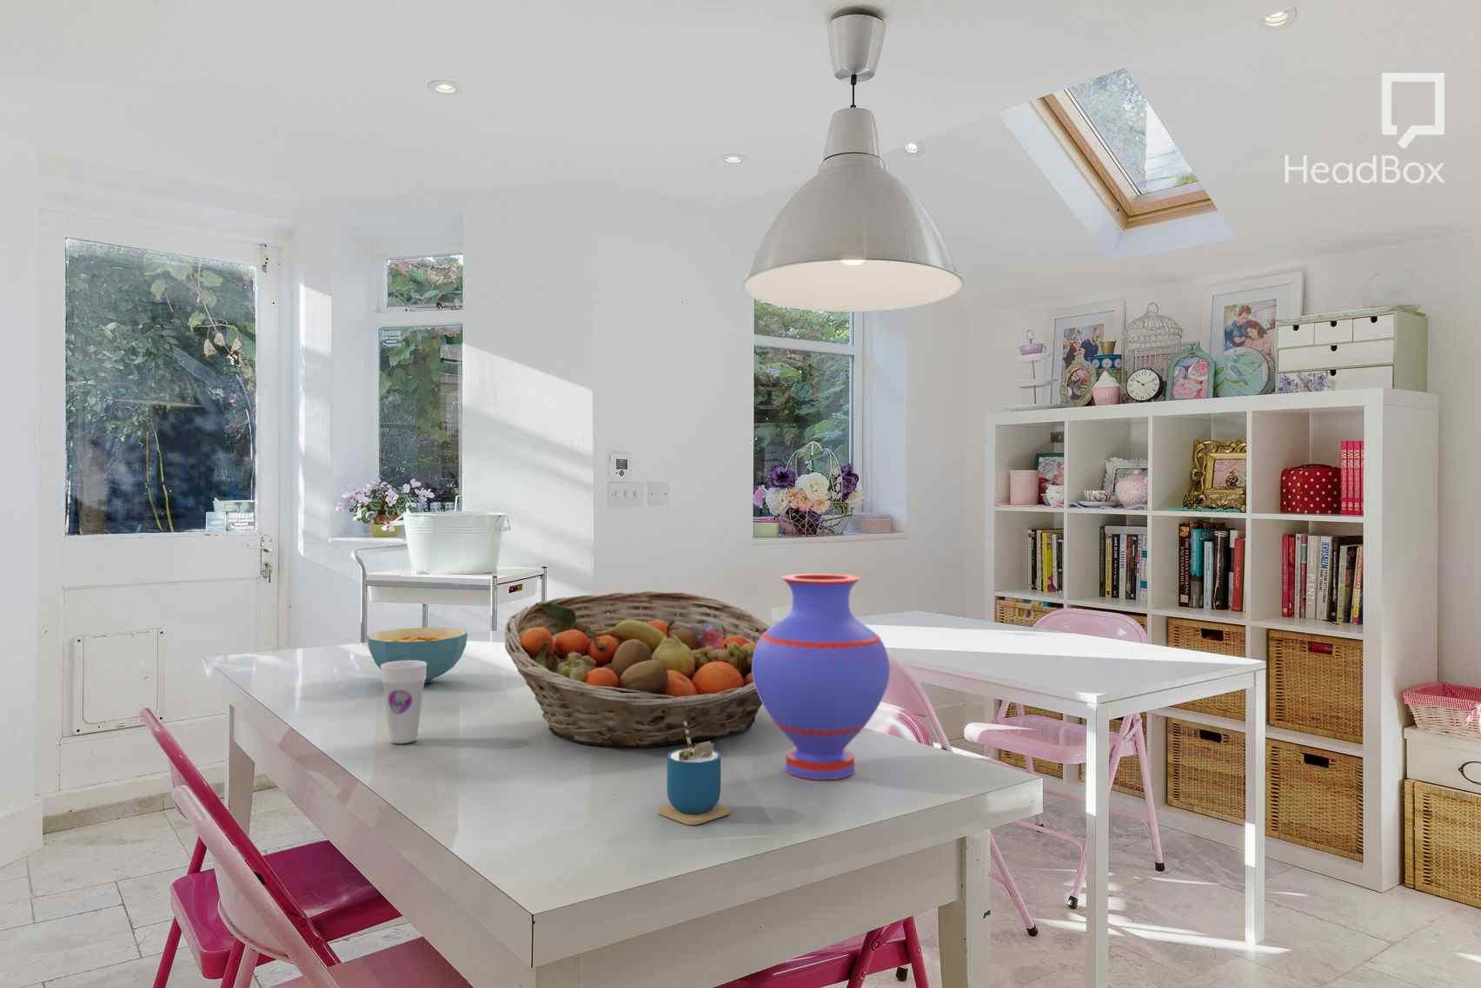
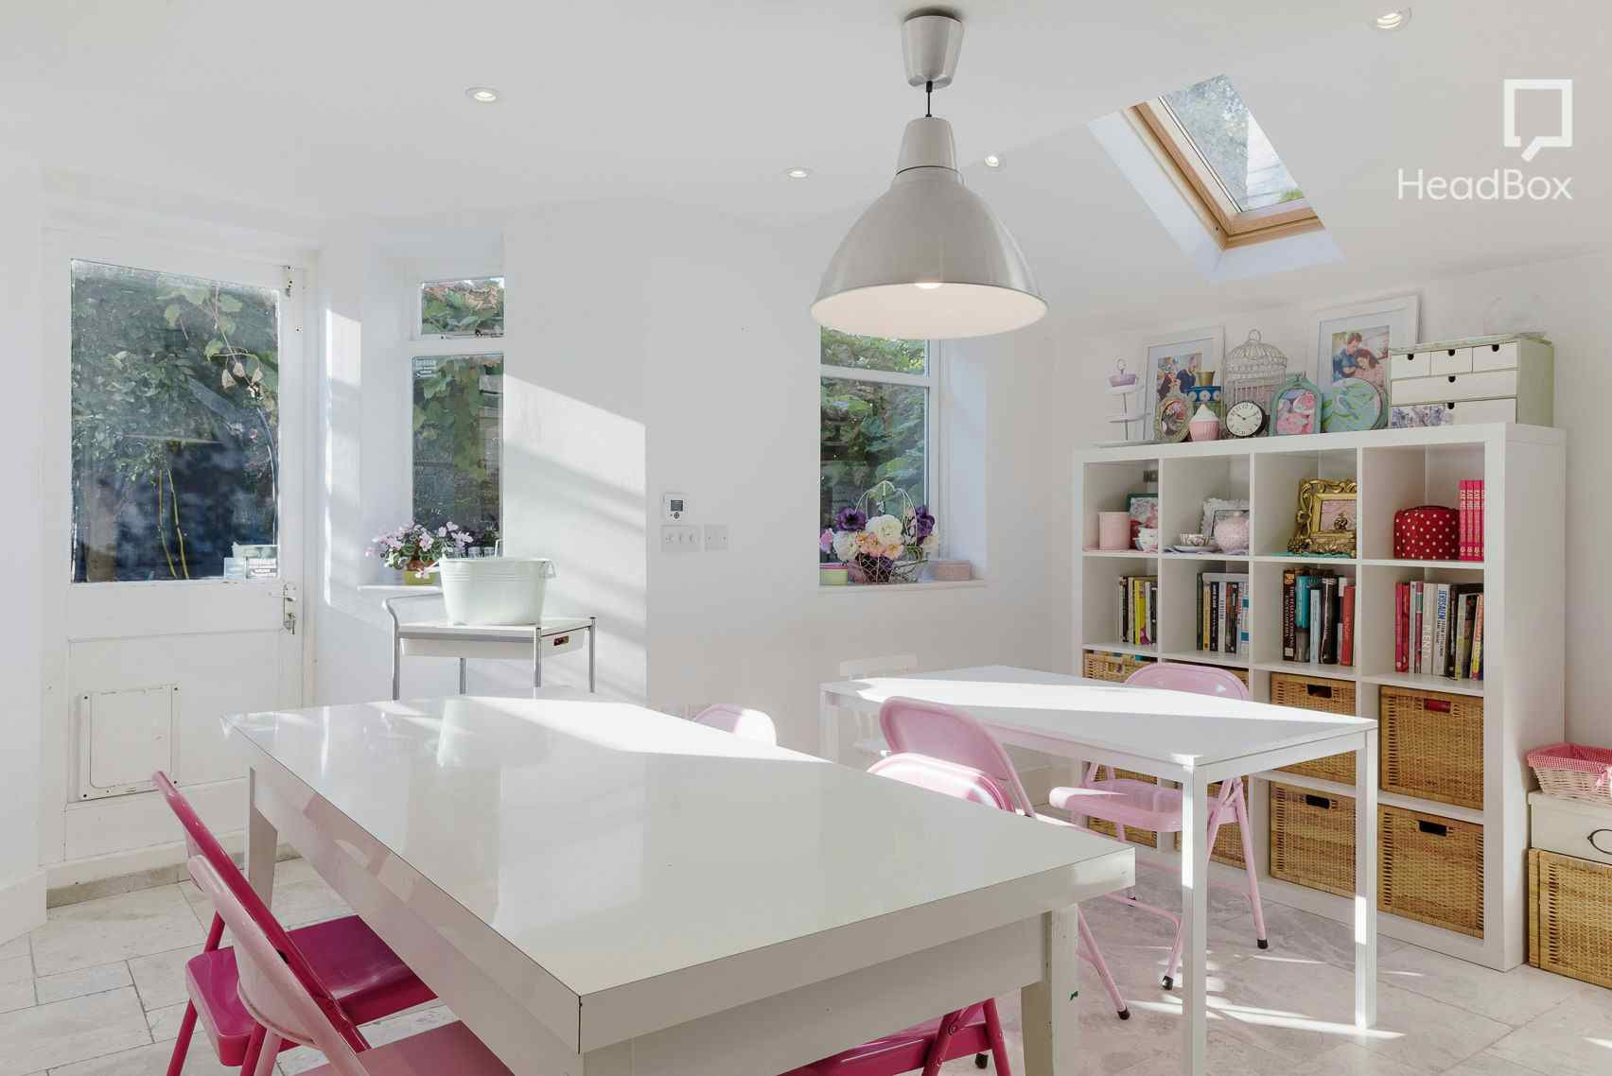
- cup [381,661,427,744]
- vase [752,573,891,781]
- fruit basket [503,590,771,749]
- cereal bowl [366,626,468,684]
- cup [657,720,731,826]
